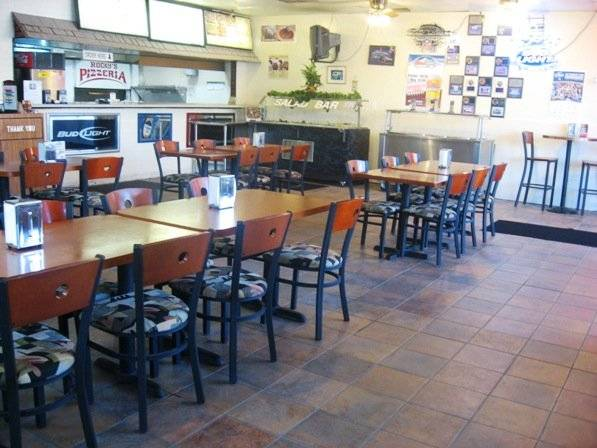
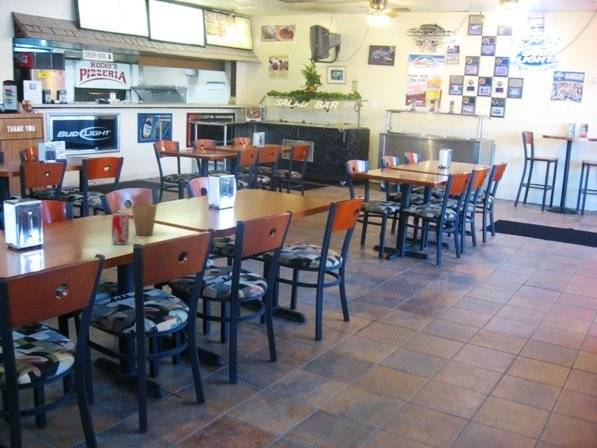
+ paper cup [130,204,158,237]
+ soda can [111,212,130,245]
